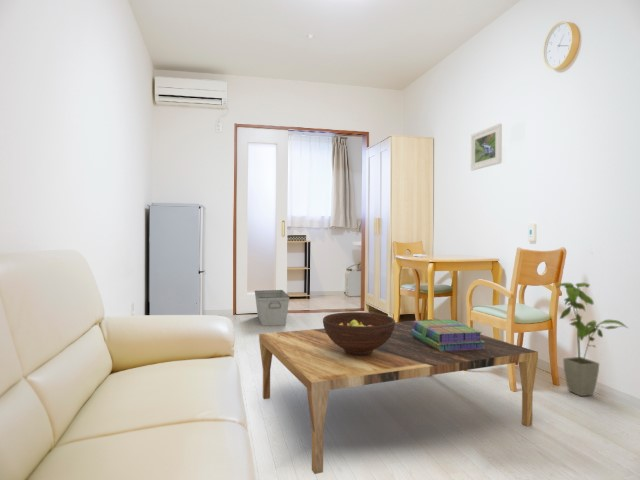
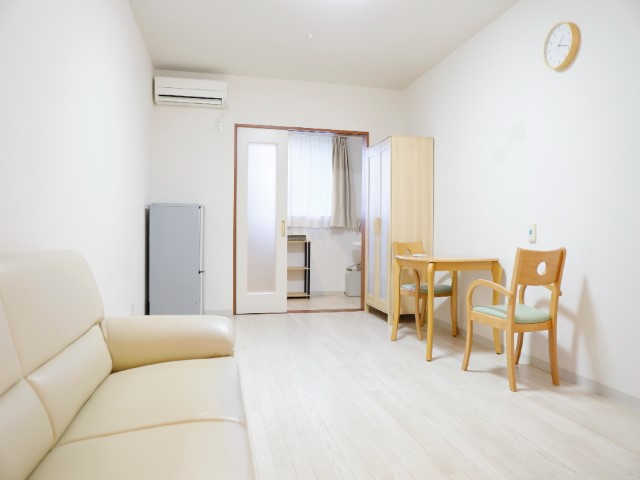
- coffee table [258,318,539,475]
- storage bin [254,289,291,327]
- fruit bowl [322,311,396,355]
- stack of books [411,319,485,351]
- house plant [556,282,628,397]
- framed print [470,122,503,171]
